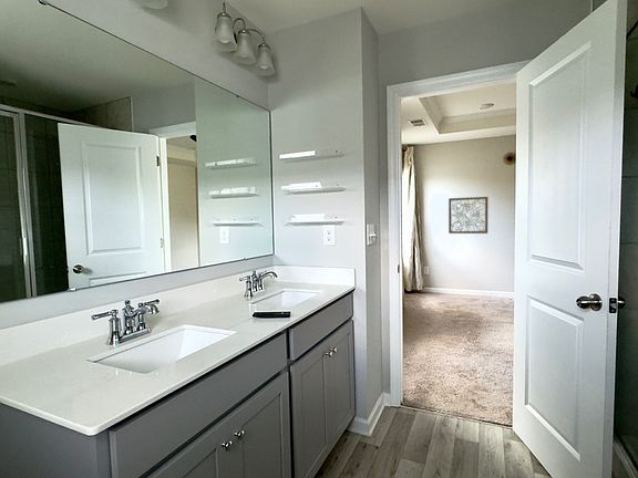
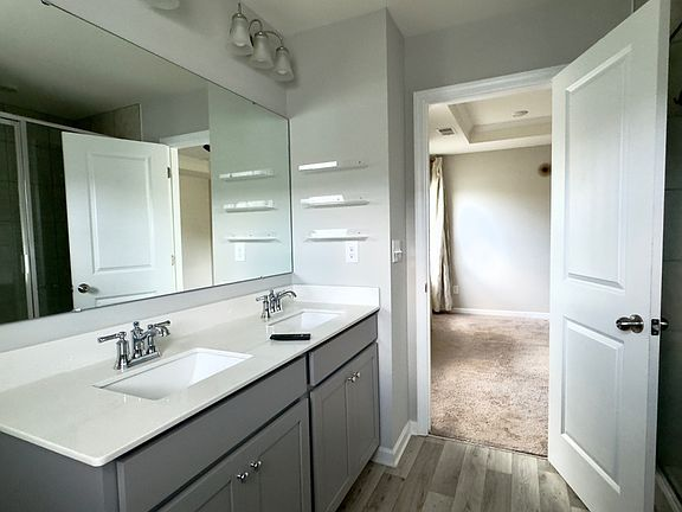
- wall art [447,196,490,235]
